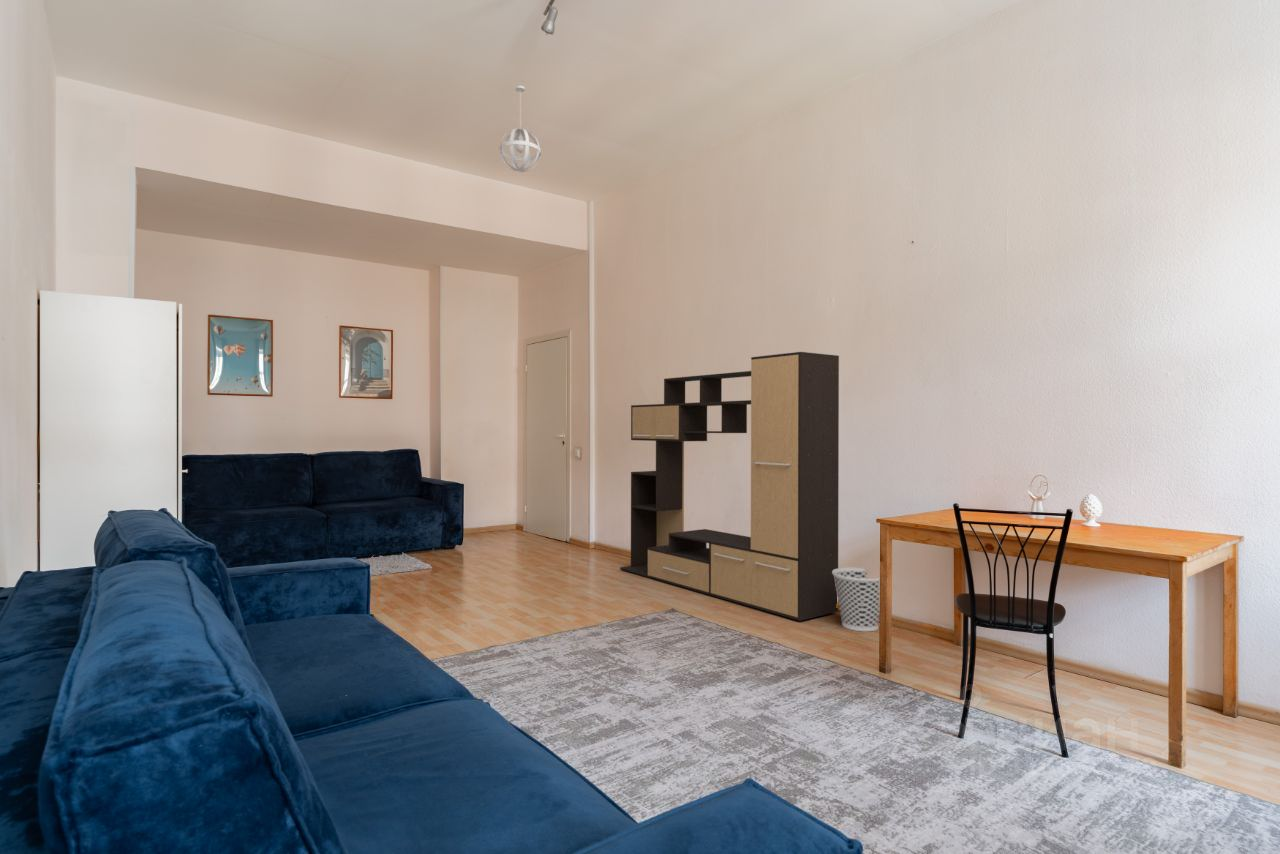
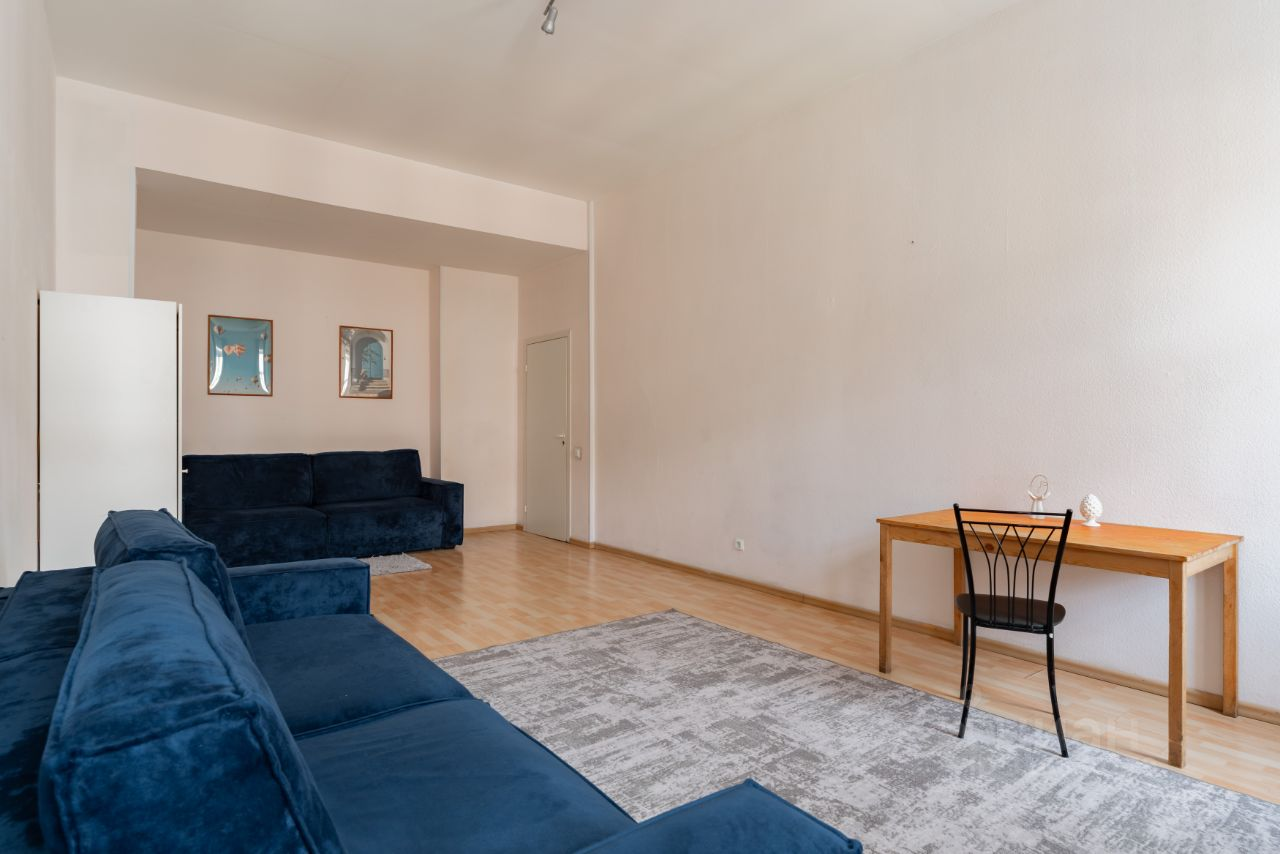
- media console [619,351,840,622]
- pendant light [498,85,542,173]
- wastebasket [832,567,880,632]
